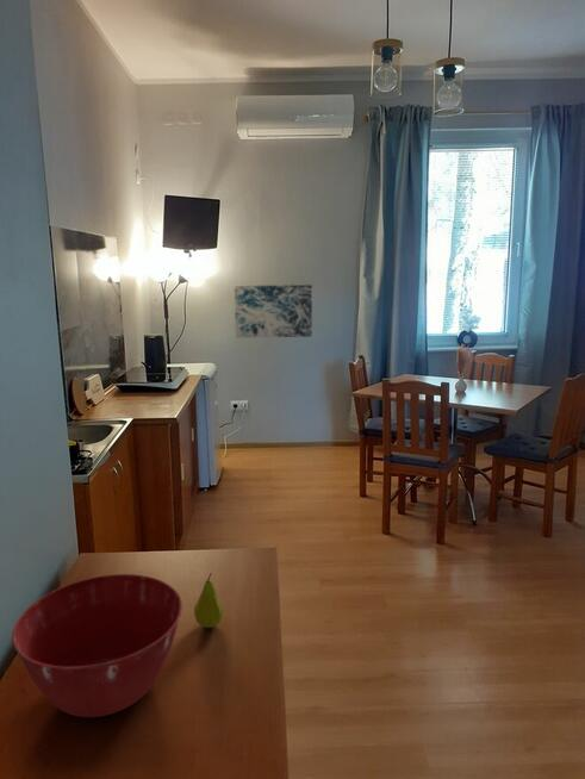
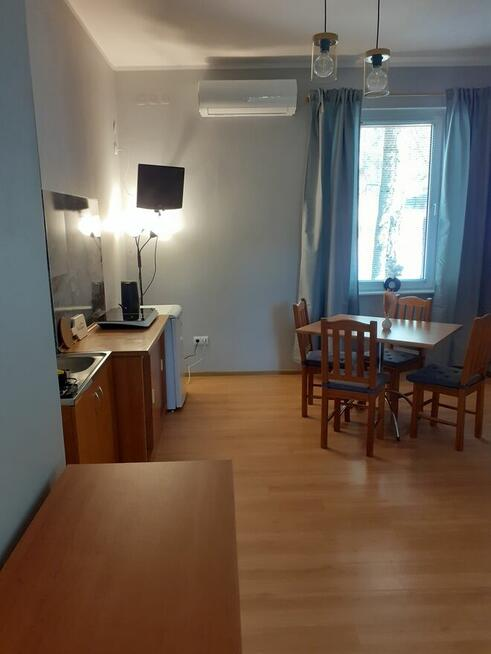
- wall art [234,283,313,338]
- fruit [193,572,224,629]
- mixing bowl [11,573,183,718]
